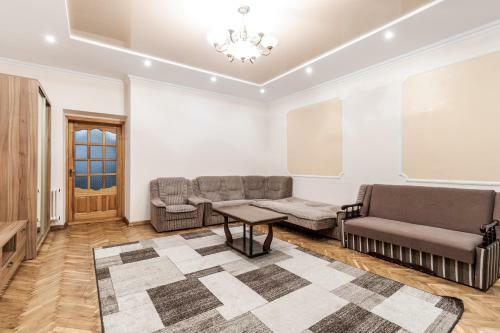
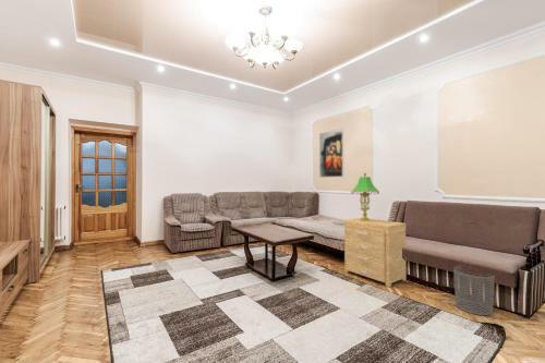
+ waste bin [452,265,496,316]
+ side table [343,217,408,288]
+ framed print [318,128,344,179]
+ table lamp [350,172,380,221]
